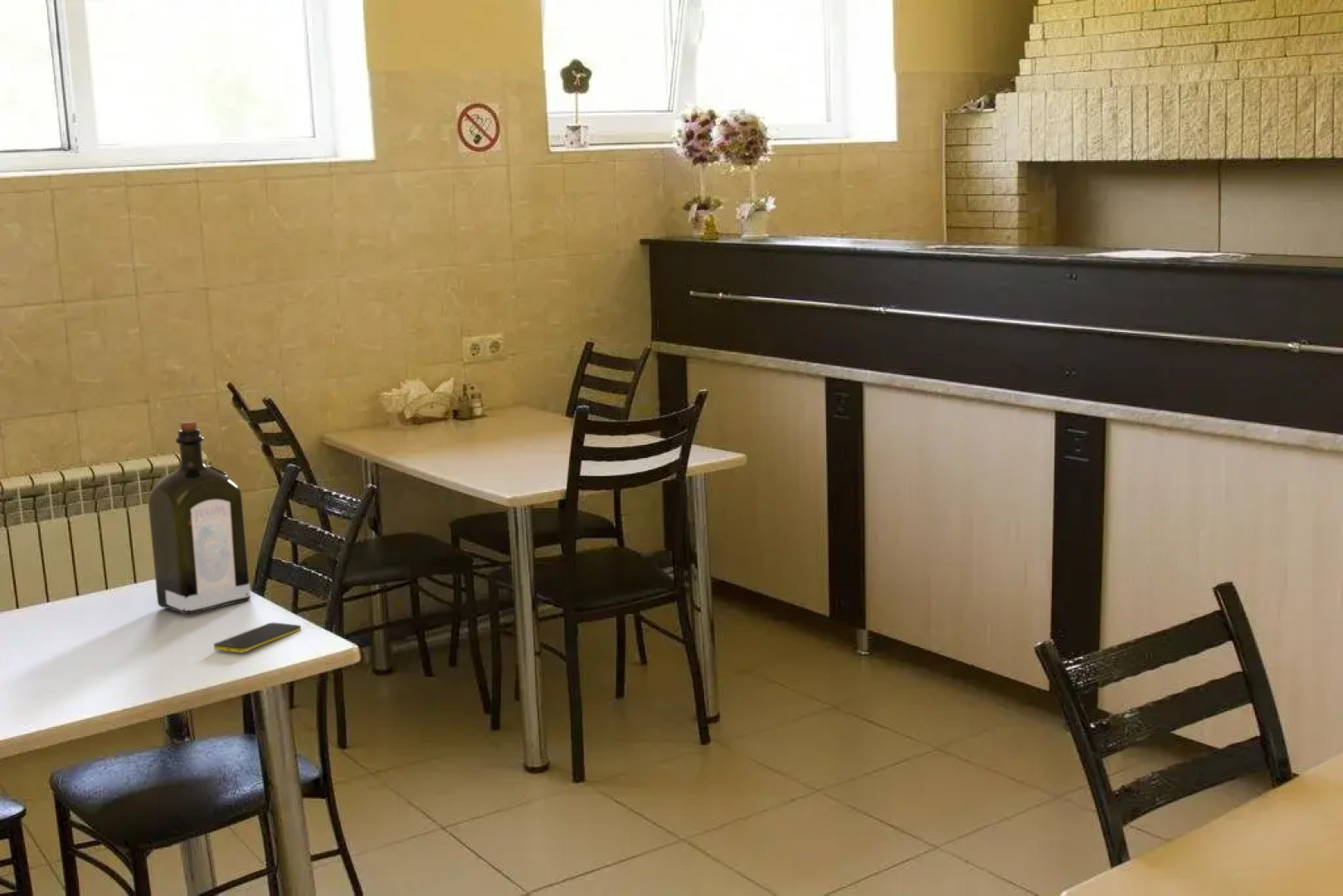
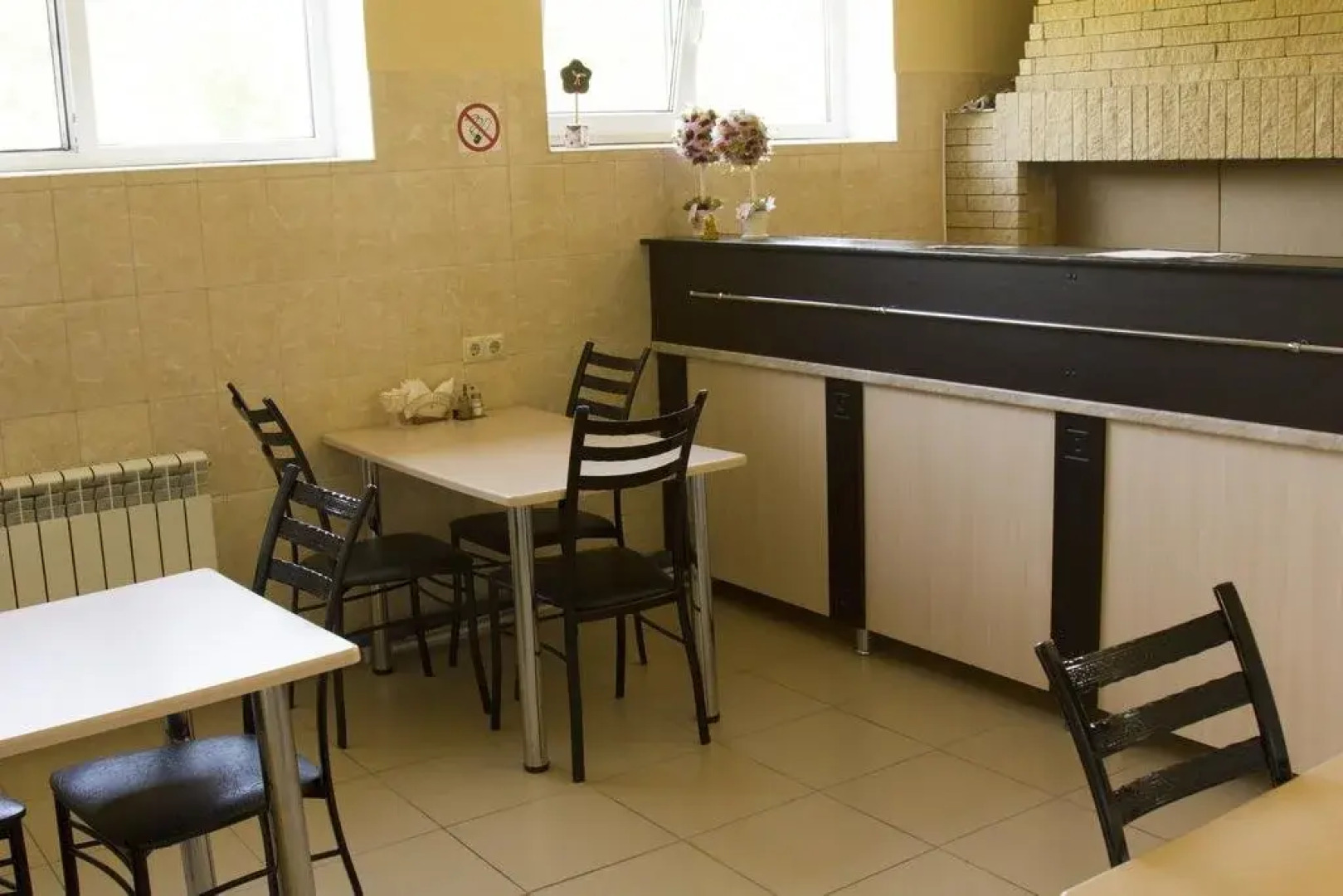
- liquor [148,421,251,615]
- smartphone [213,621,302,654]
